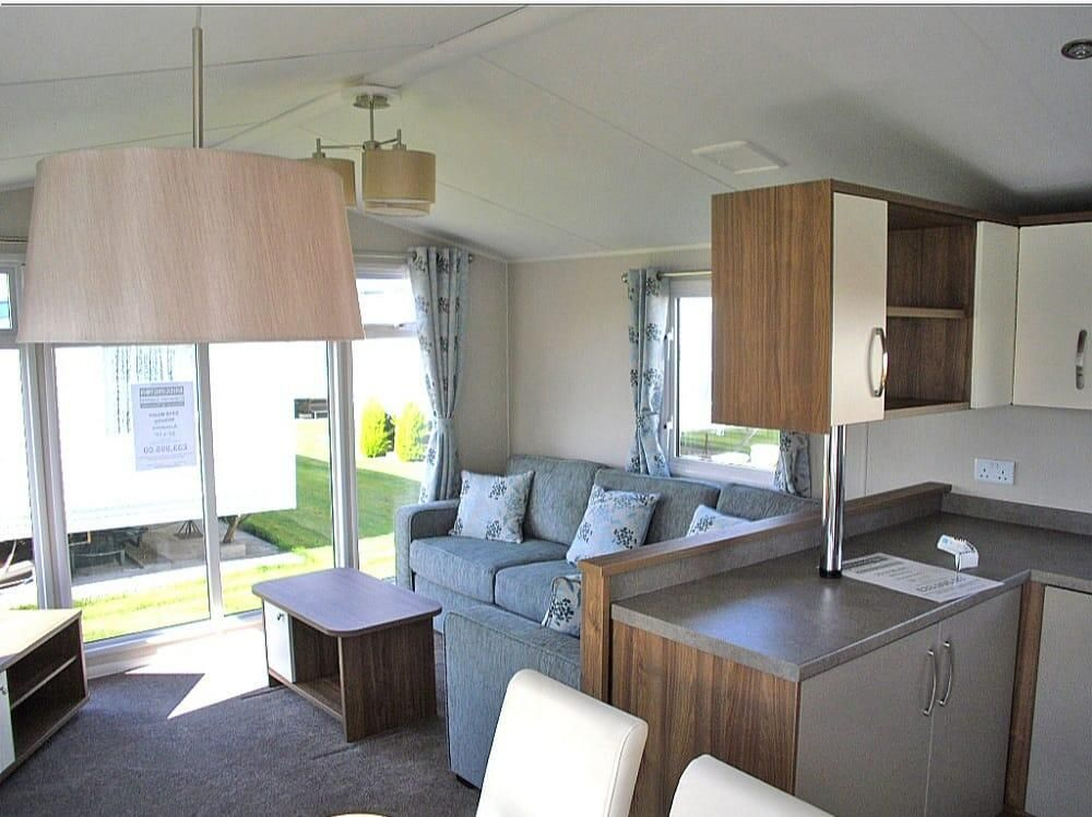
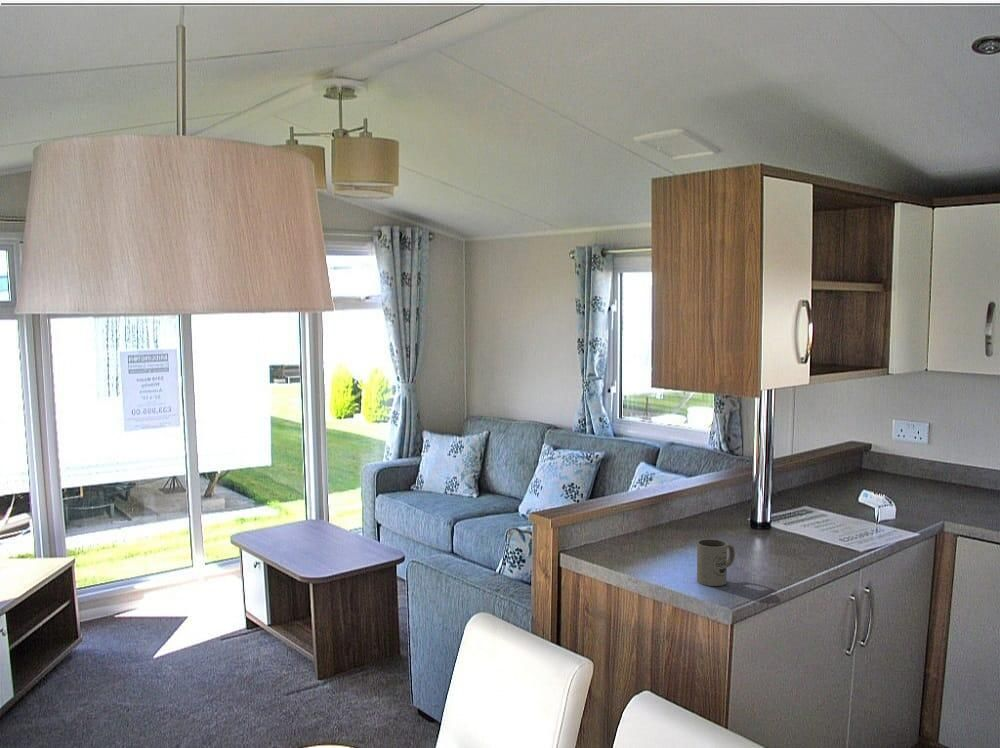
+ mug [696,538,736,587]
